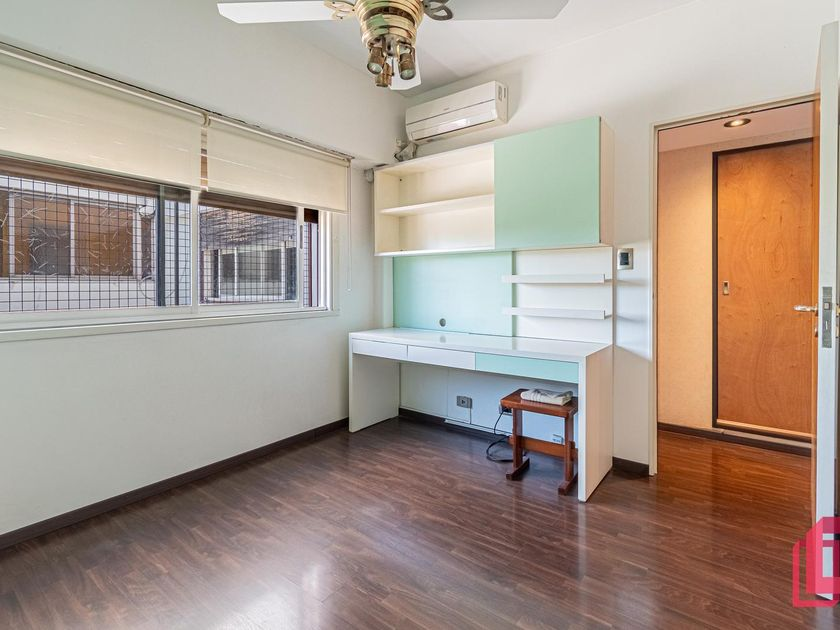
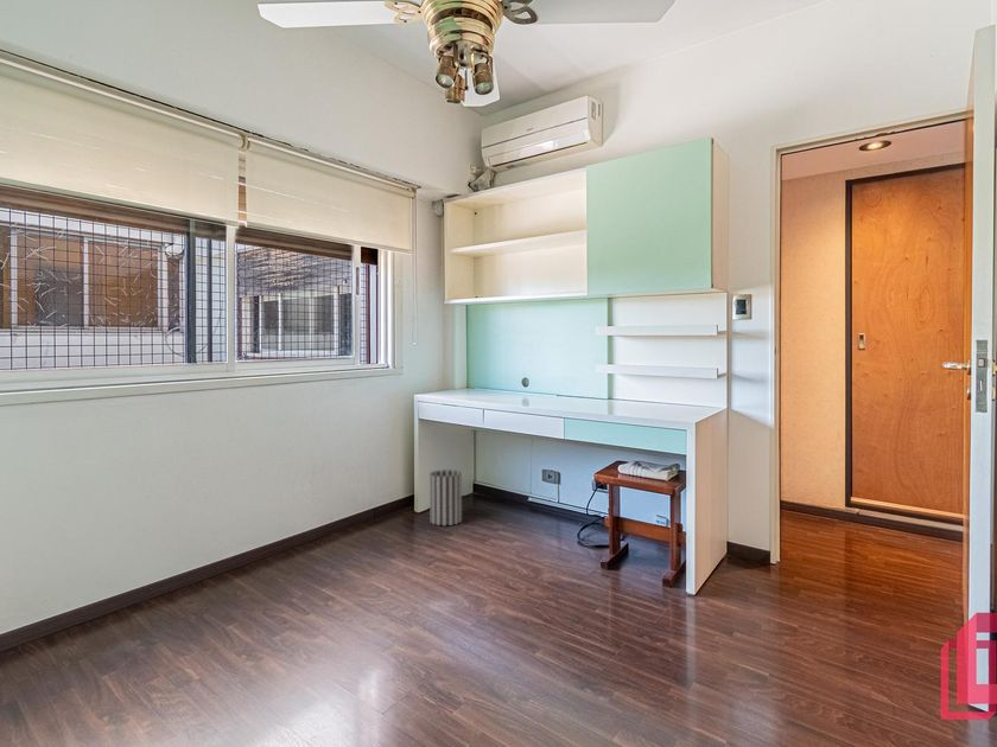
+ wastebasket [428,468,463,526]
